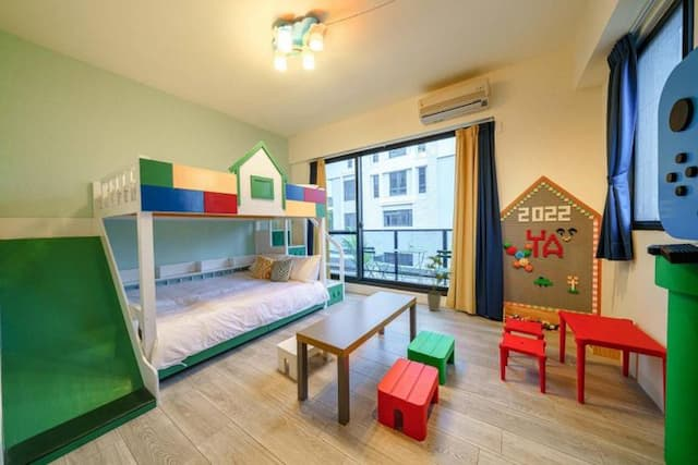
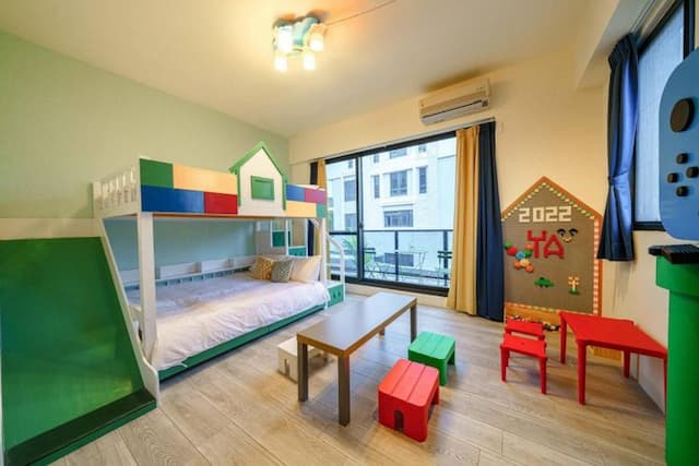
- house plant [423,255,455,313]
